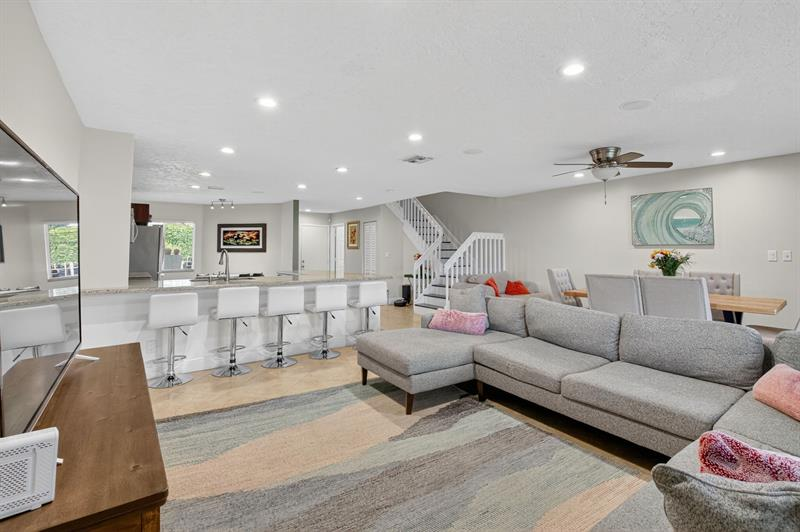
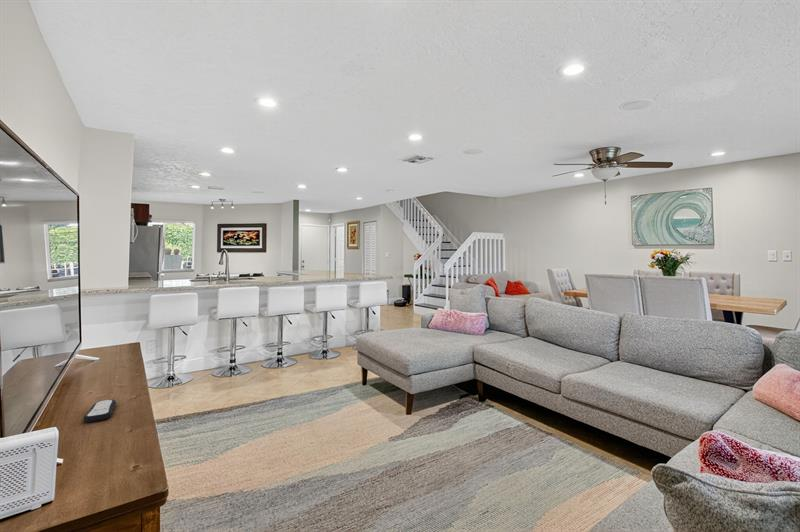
+ remote control [82,398,117,423]
